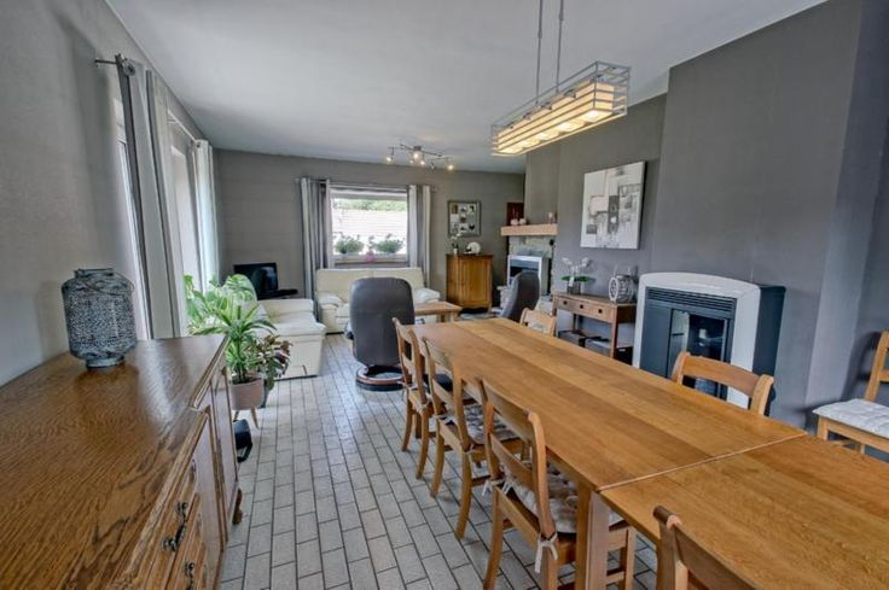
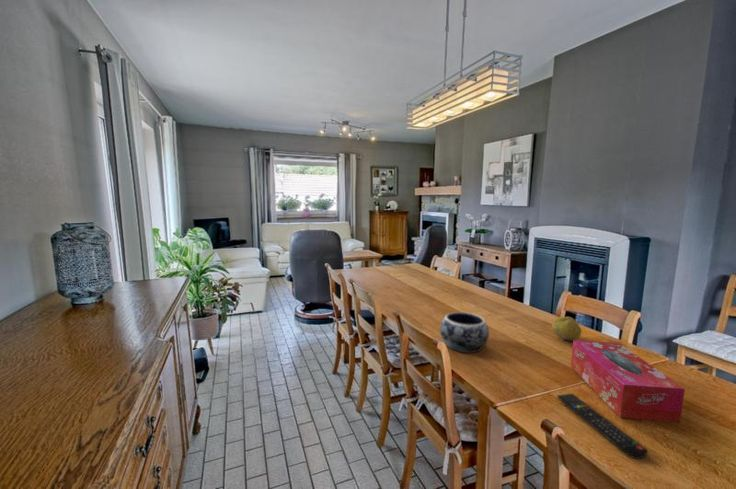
+ tissue box [570,340,686,423]
+ fruit [551,316,582,341]
+ decorative bowl [439,311,490,354]
+ remote control [556,393,649,460]
